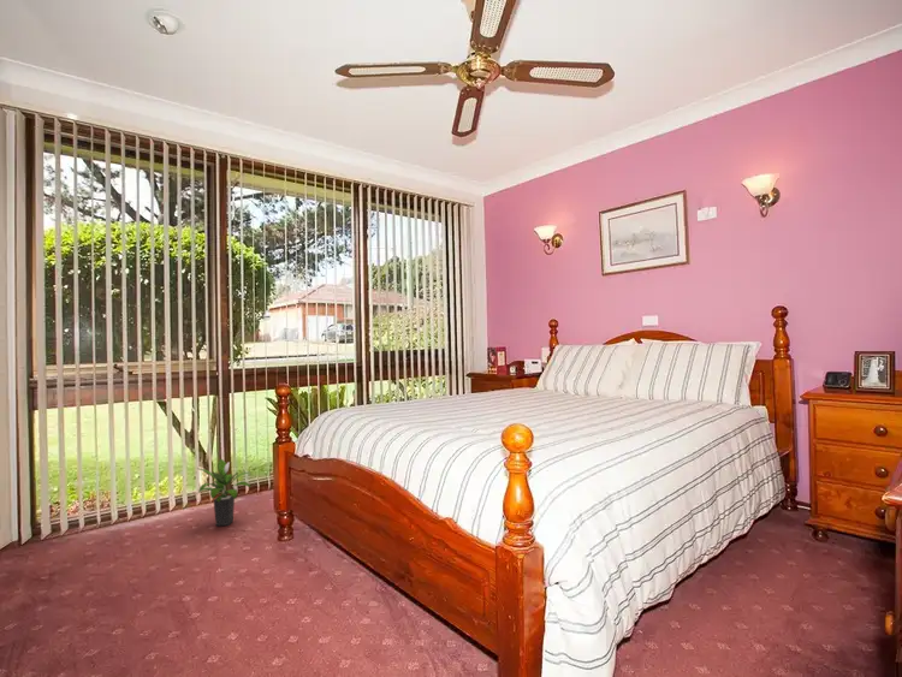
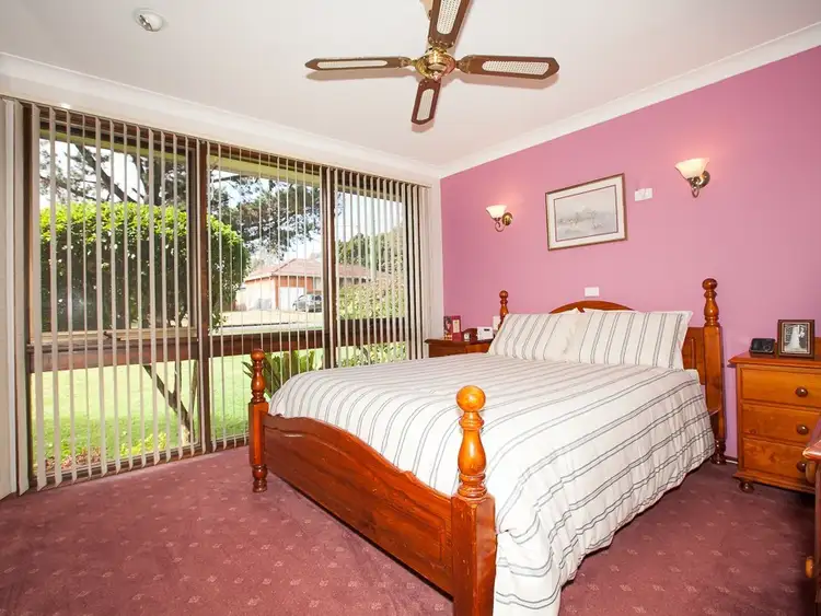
- potted plant [196,458,255,527]
